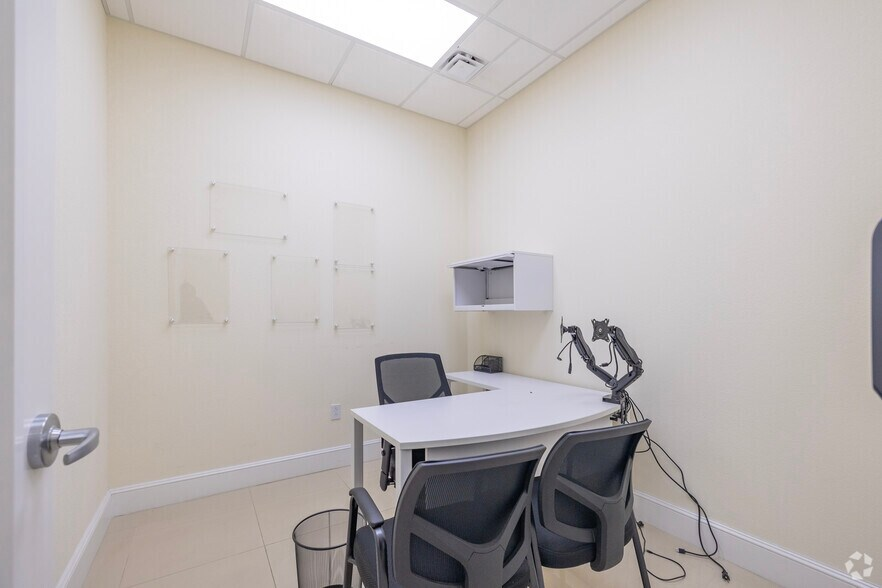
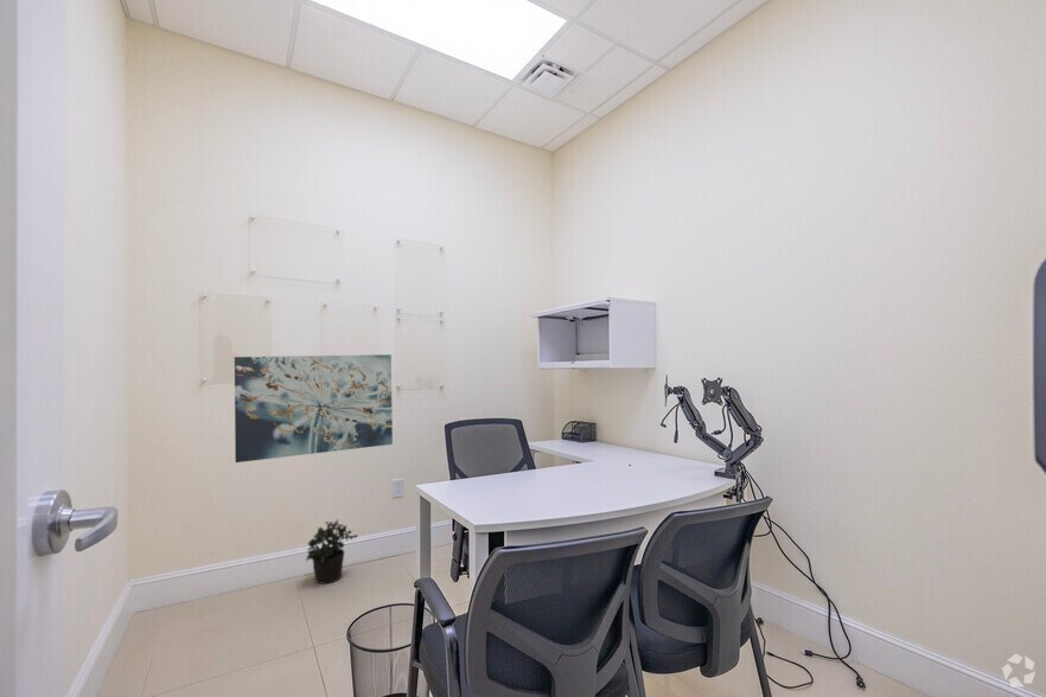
+ potted plant [305,518,358,586]
+ wall art [234,353,394,463]
